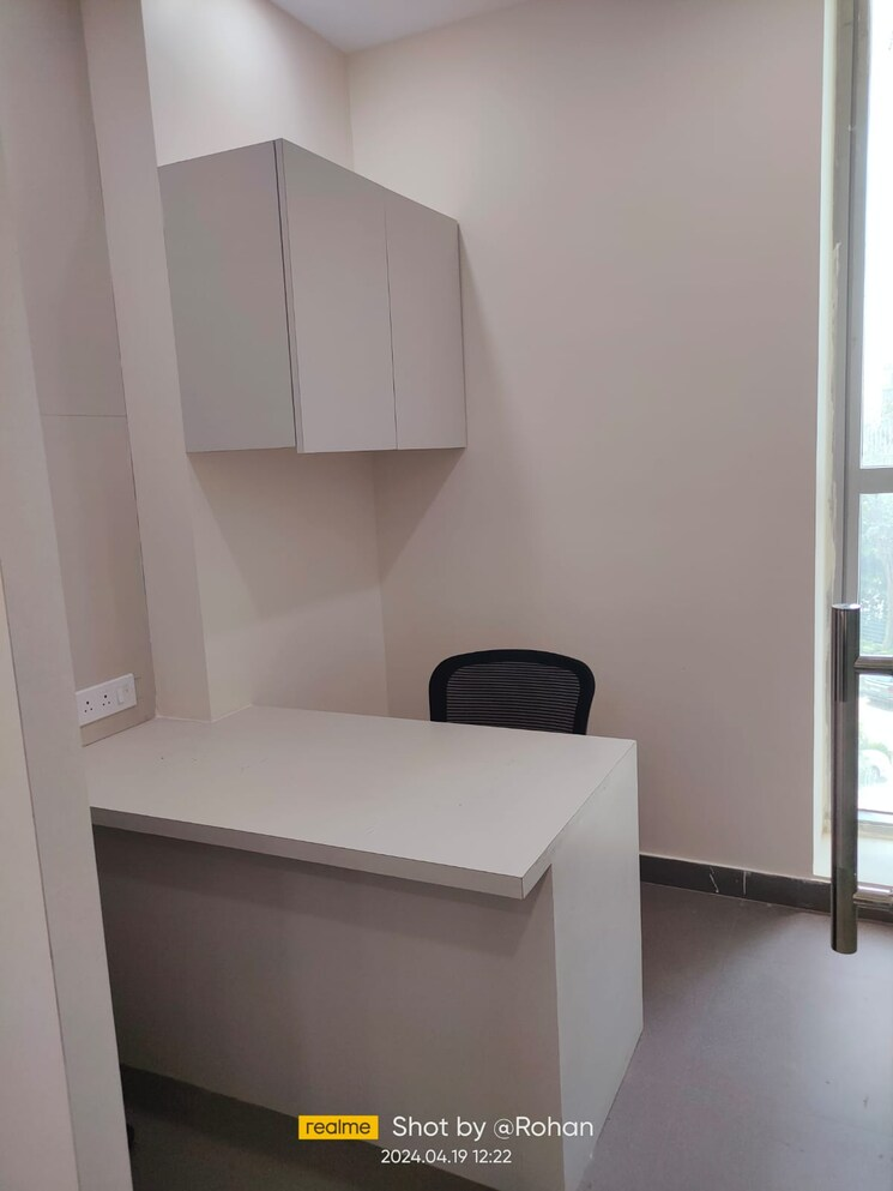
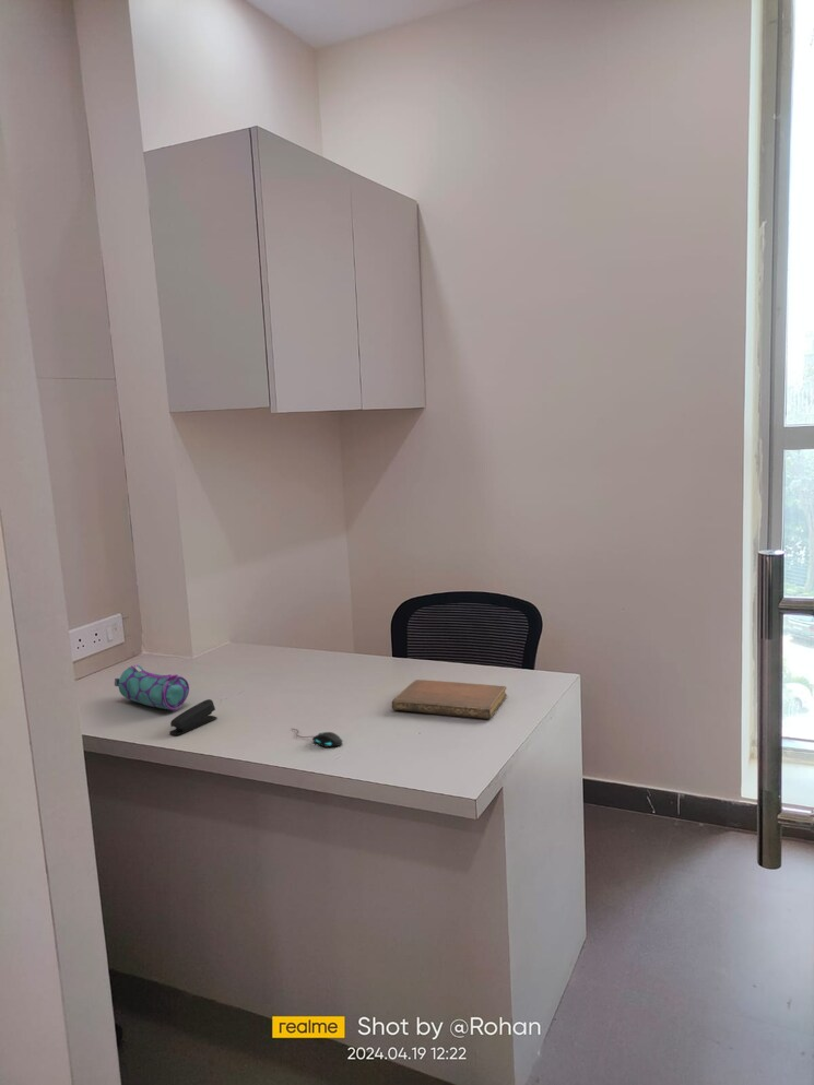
+ pencil case [114,663,190,711]
+ mouse [291,728,343,748]
+ stapler [168,698,219,735]
+ notebook [391,679,508,720]
